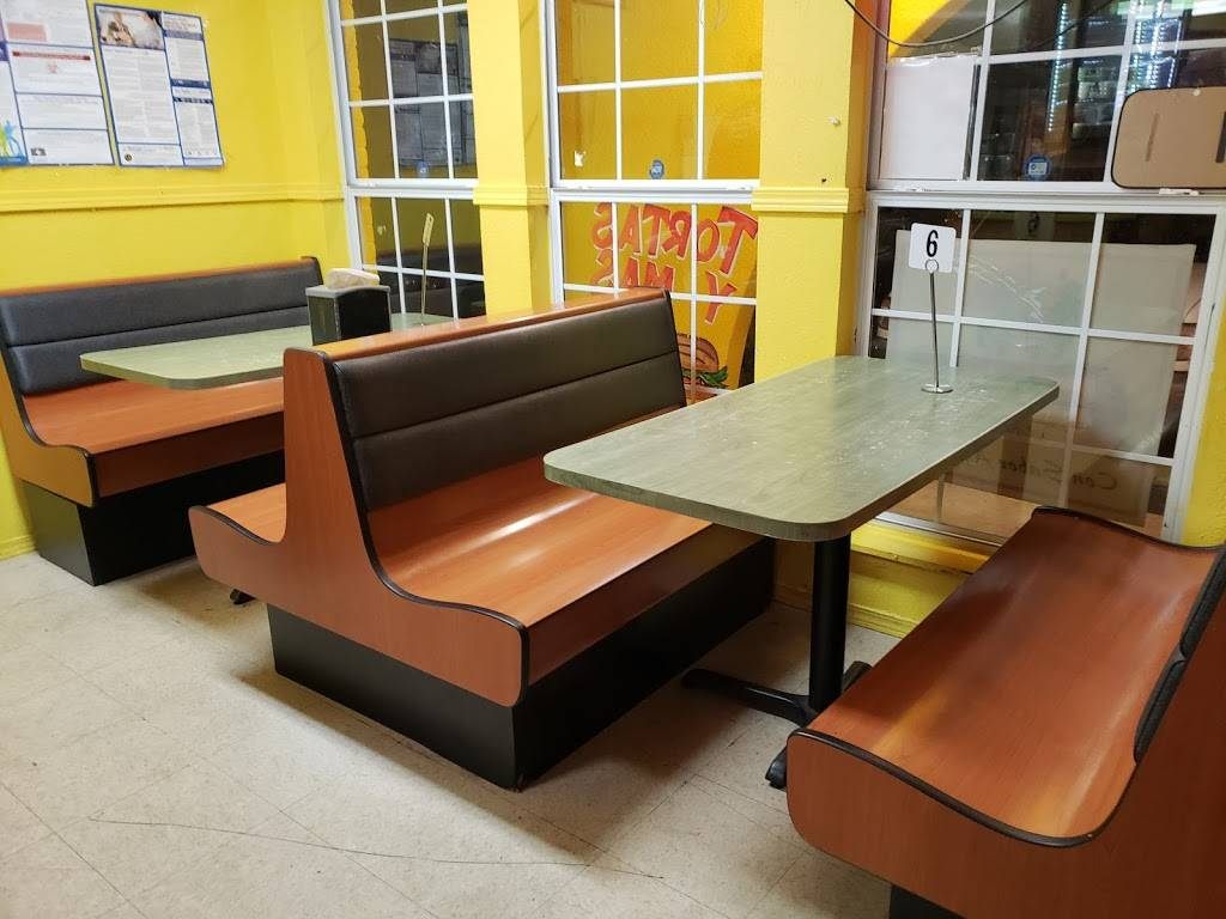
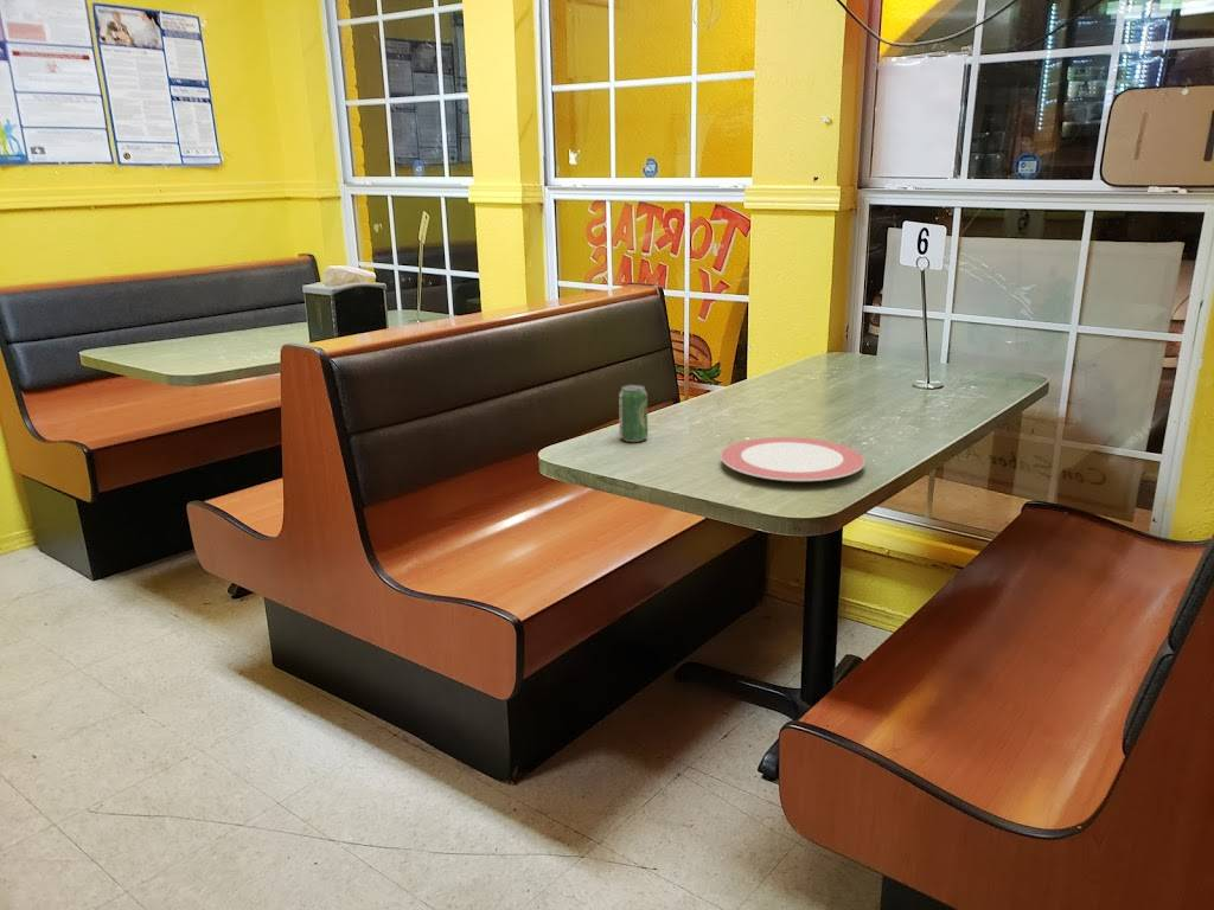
+ beverage can [618,384,648,443]
+ plate [720,436,865,482]
